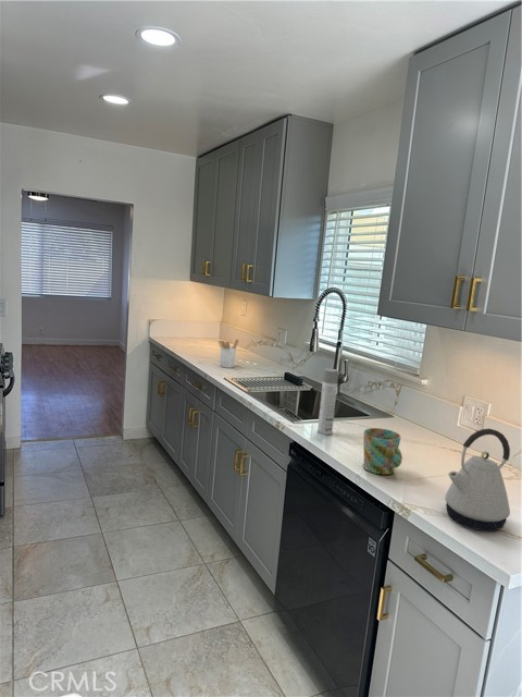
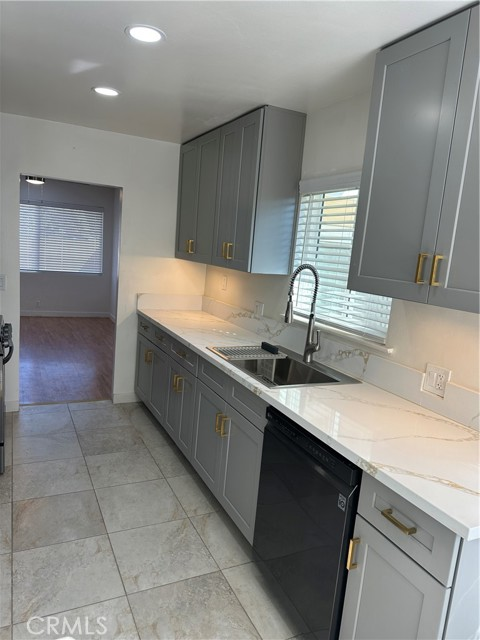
- spray bottle [316,367,339,436]
- utensil holder [217,339,239,369]
- mug [362,427,403,476]
- kettle [444,428,511,531]
